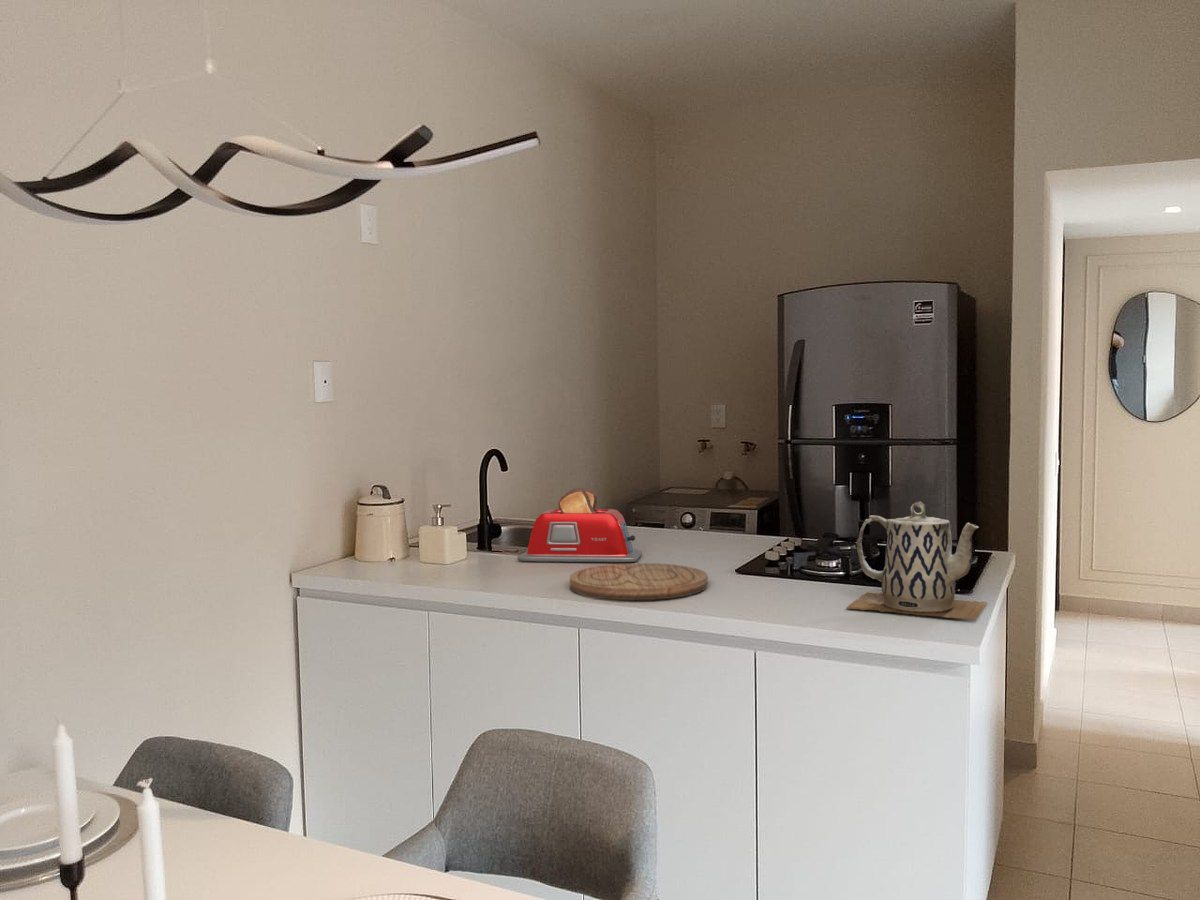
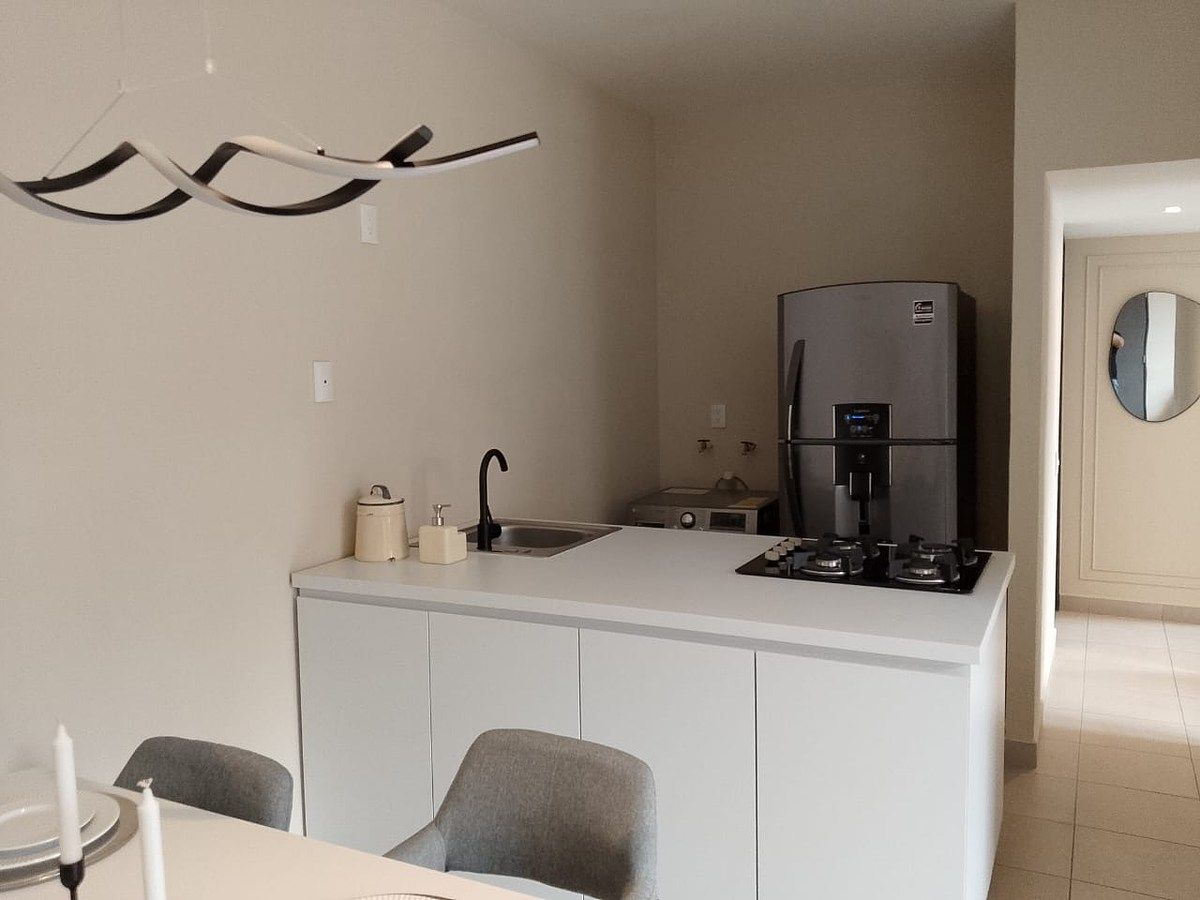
- teapot [846,501,989,621]
- cutting board [569,562,709,601]
- toaster [517,487,643,563]
